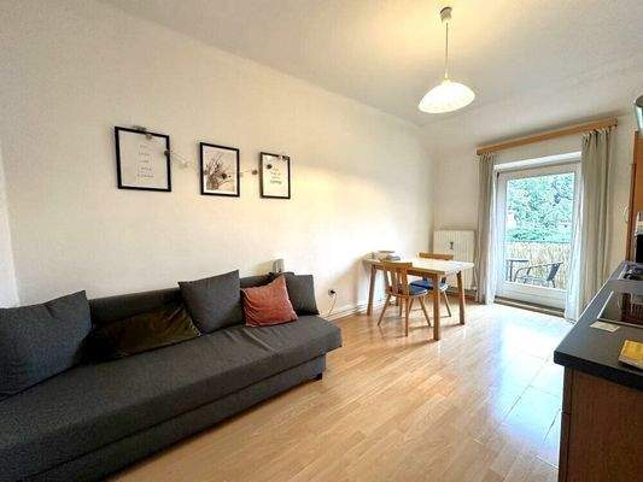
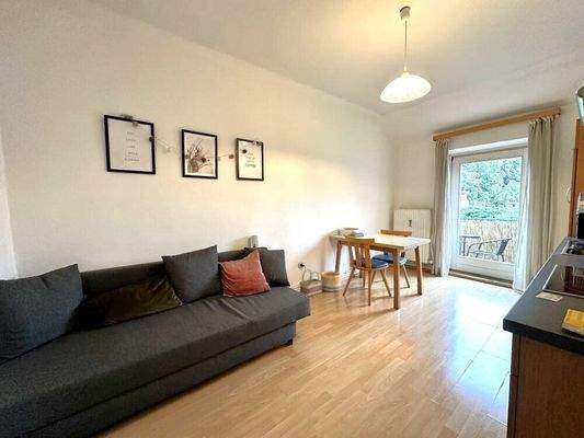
+ basket [320,270,342,292]
+ basket [299,268,323,298]
